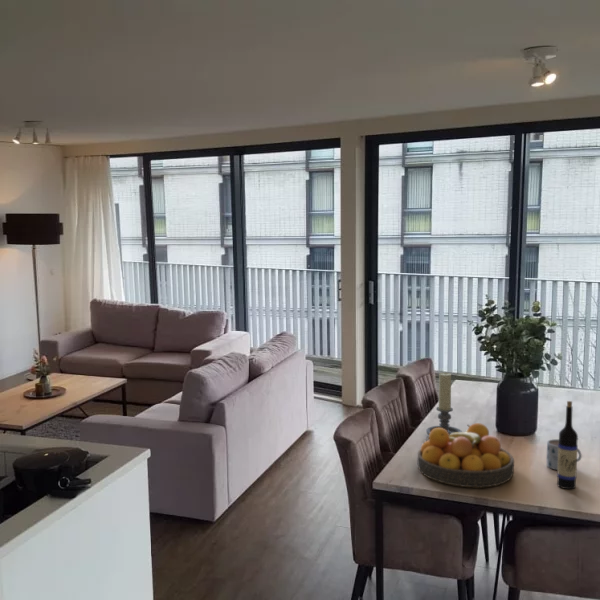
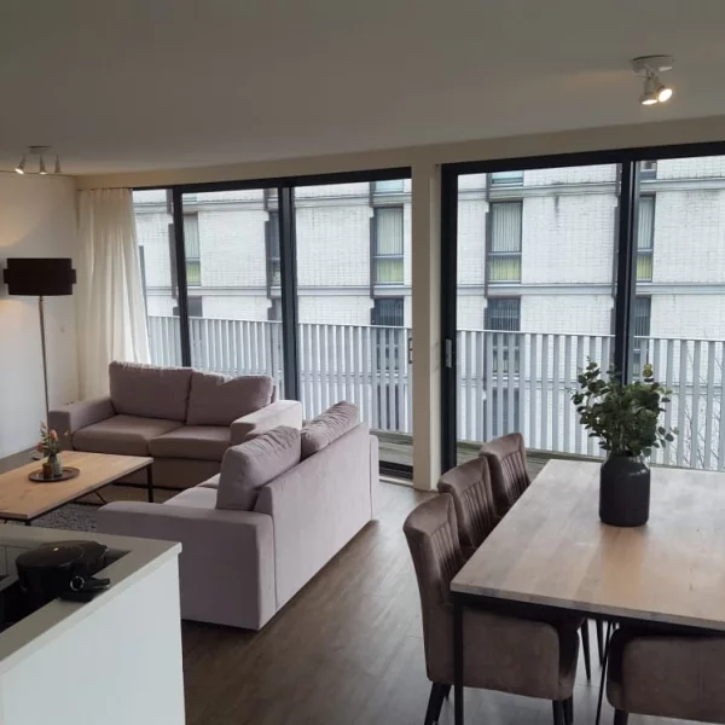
- candle holder [425,371,463,436]
- wine bottle [556,400,579,490]
- fruit bowl [416,422,515,489]
- mug [546,438,583,471]
